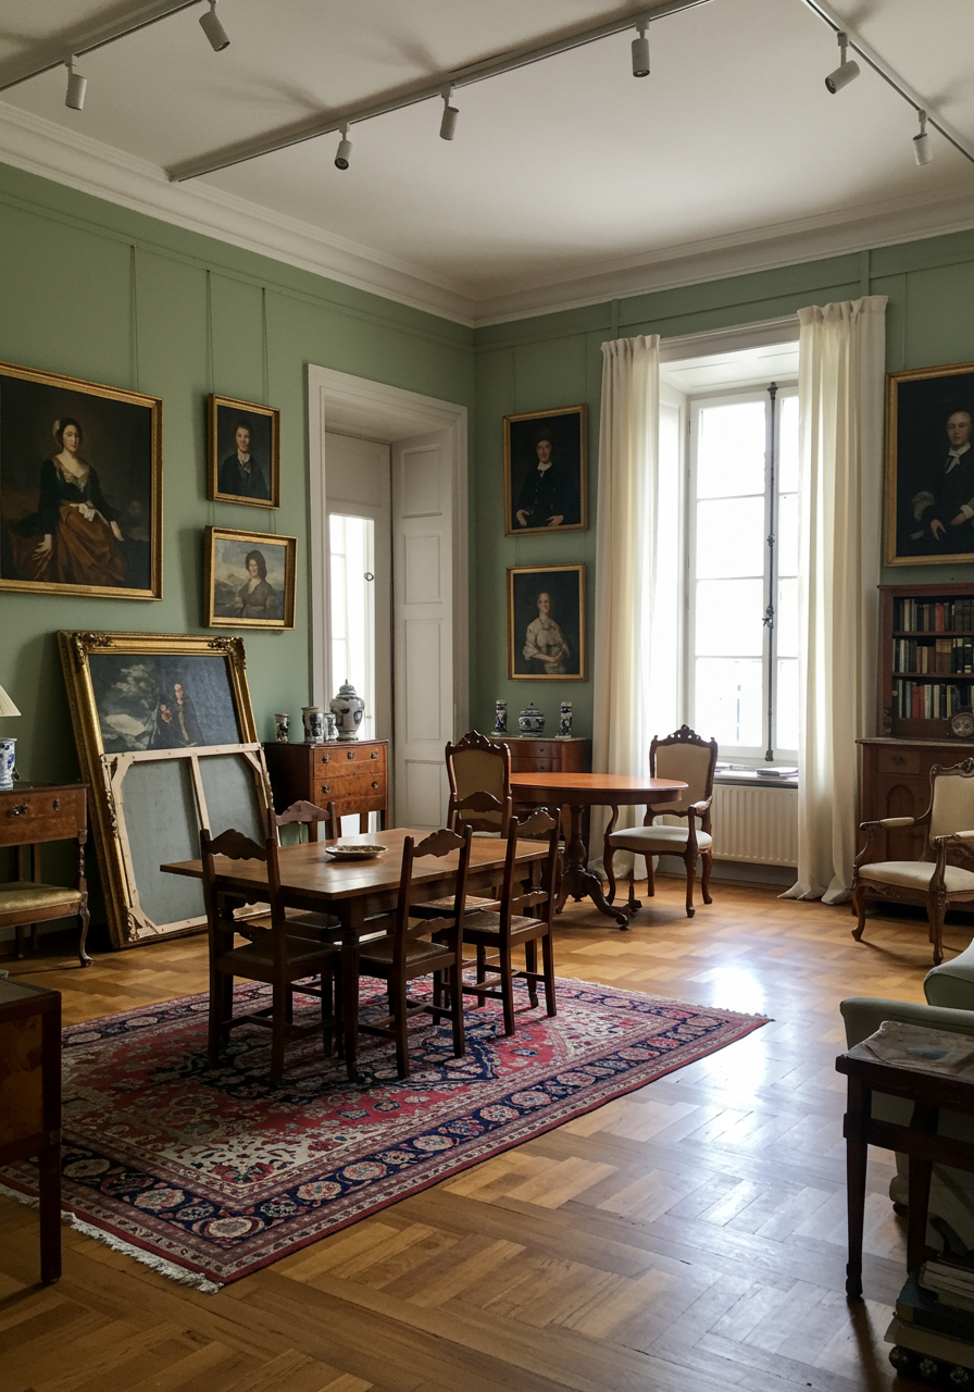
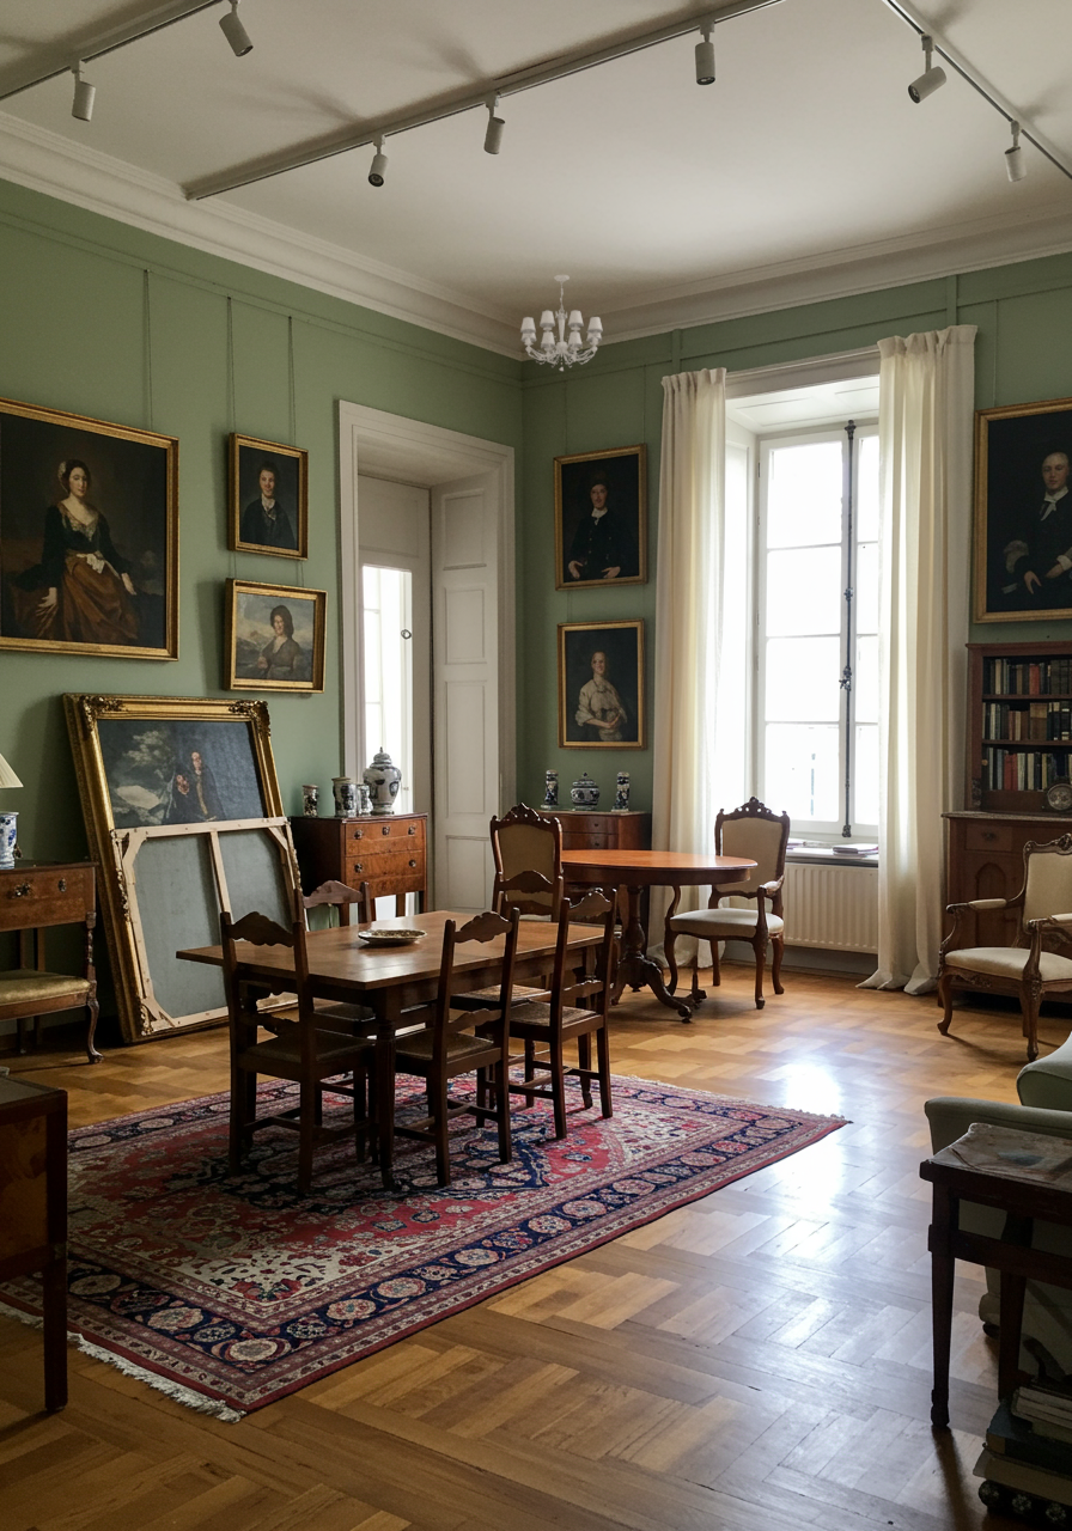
+ chandelier [519,274,604,372]
